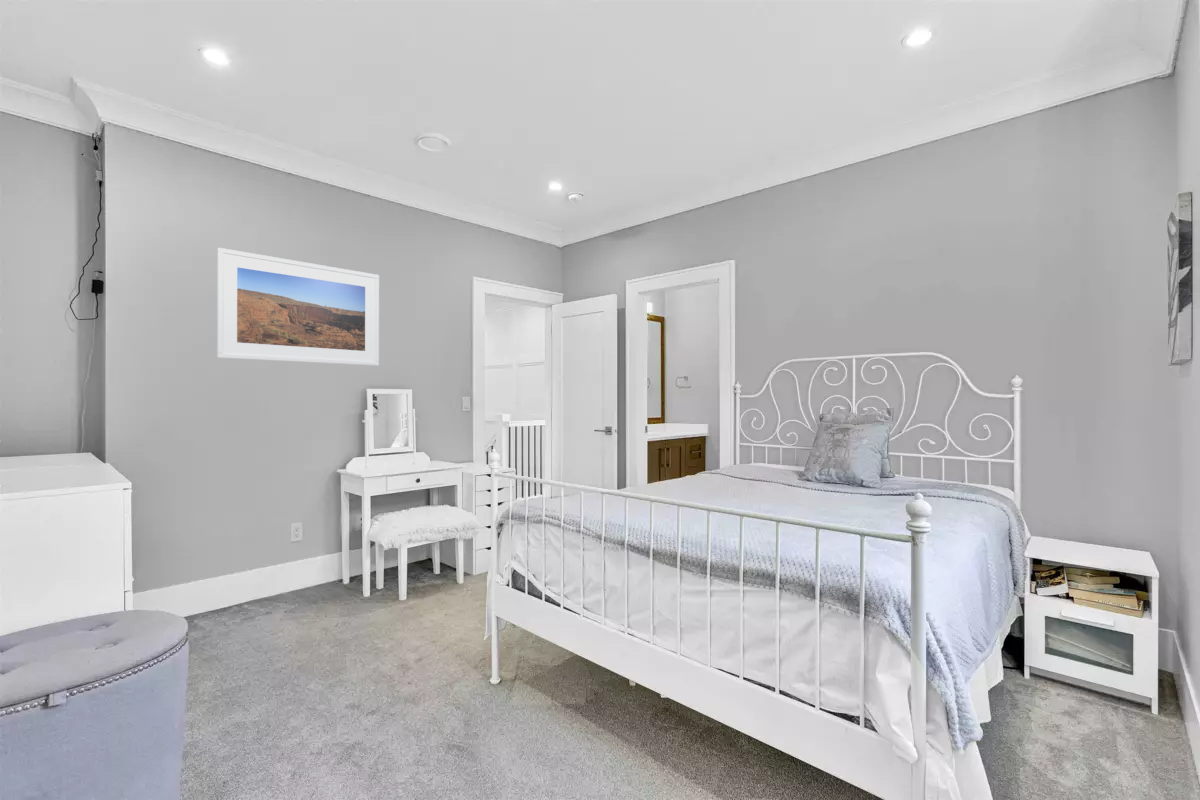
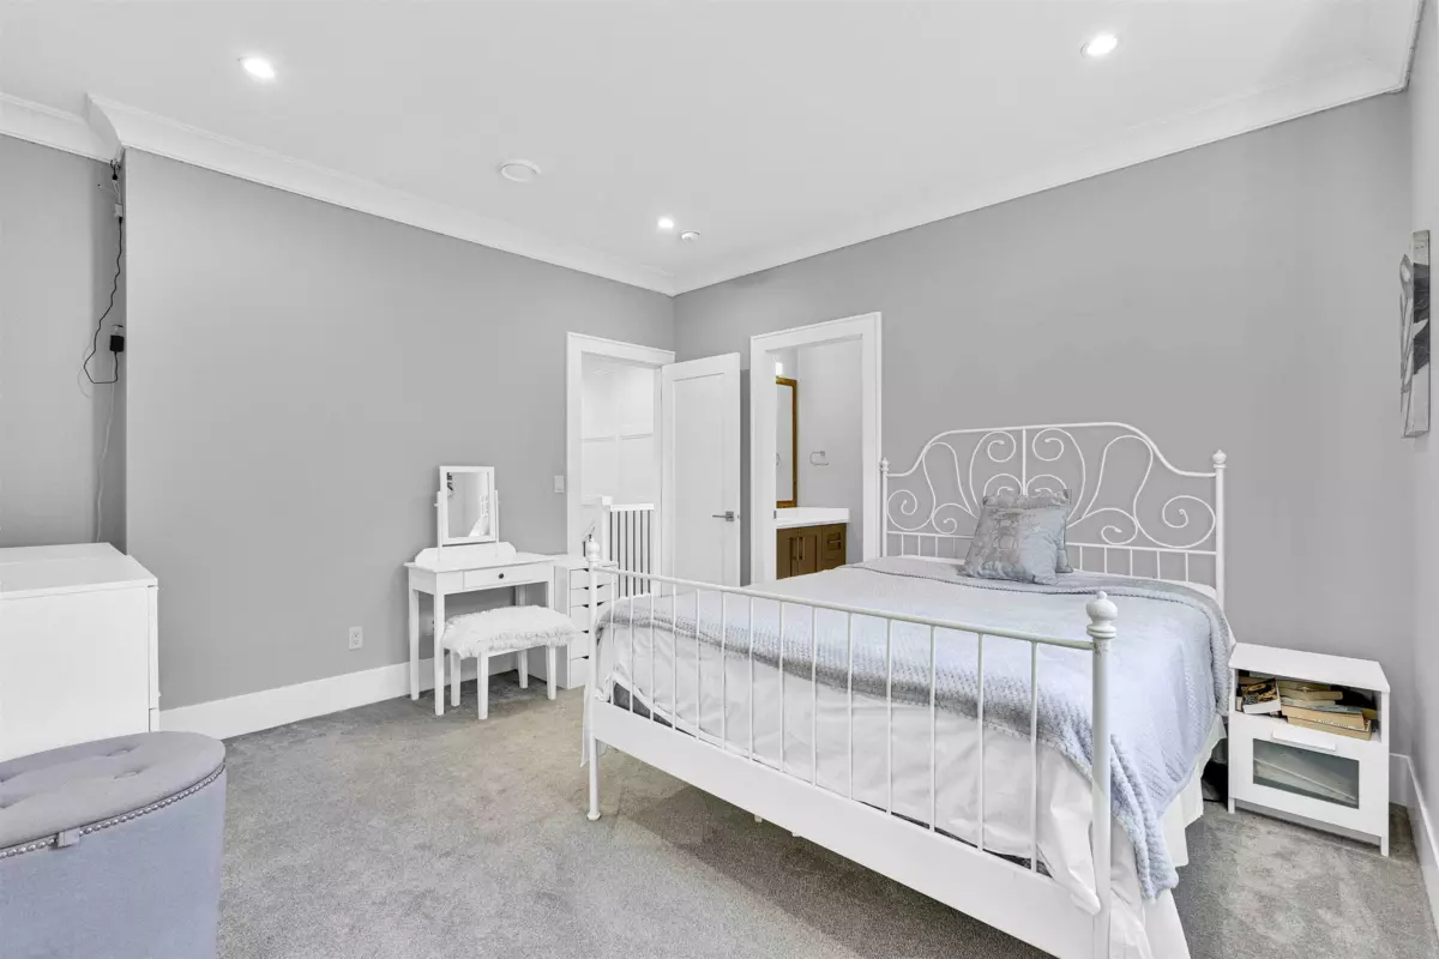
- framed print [216,247,380,367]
